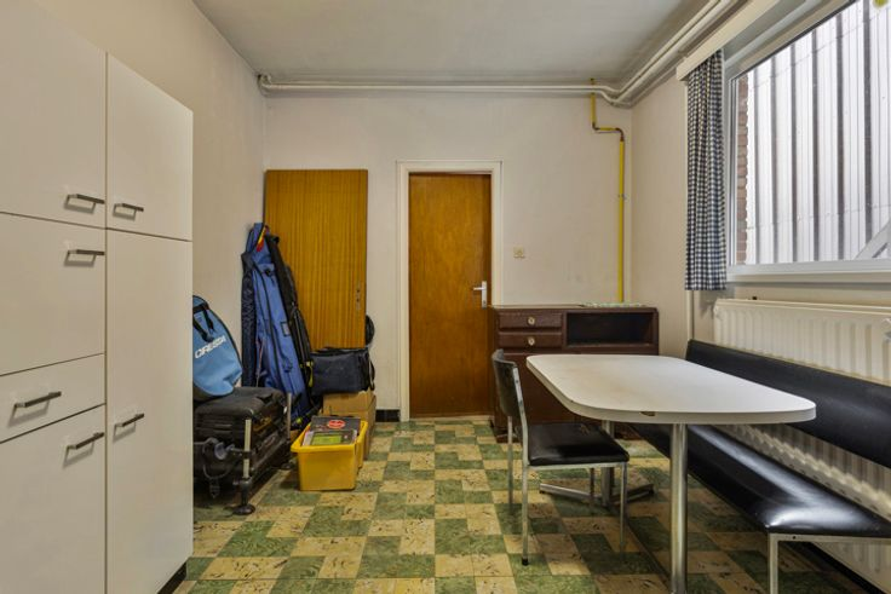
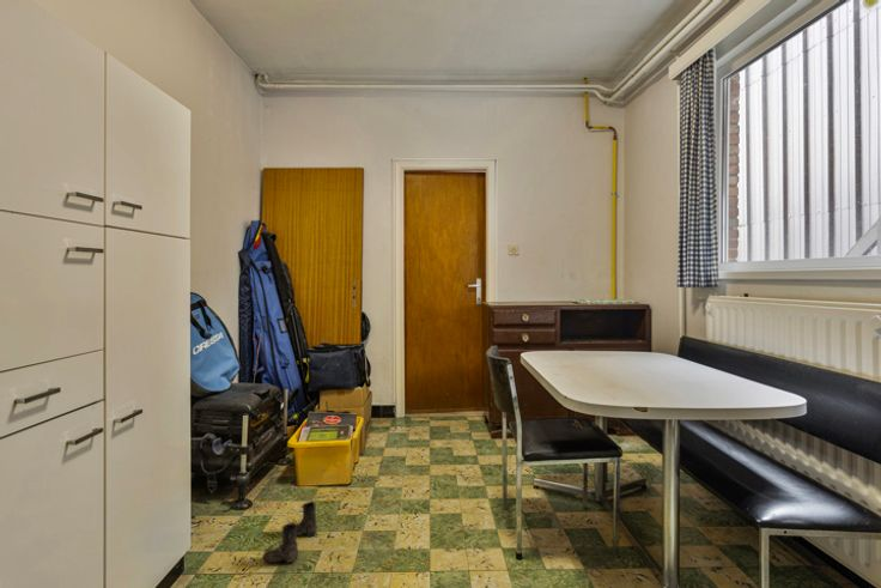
+ boots [261,501,318,564]
